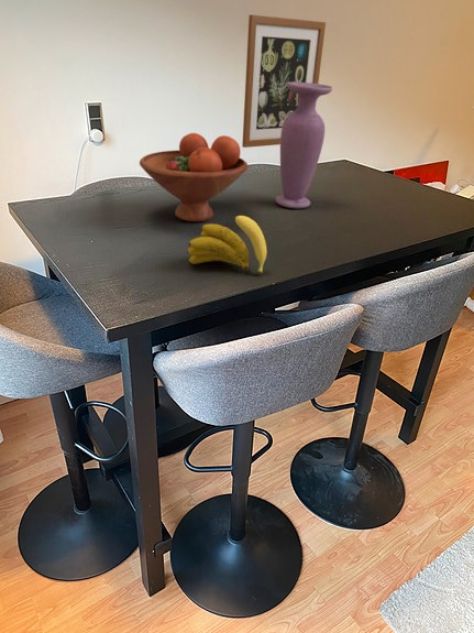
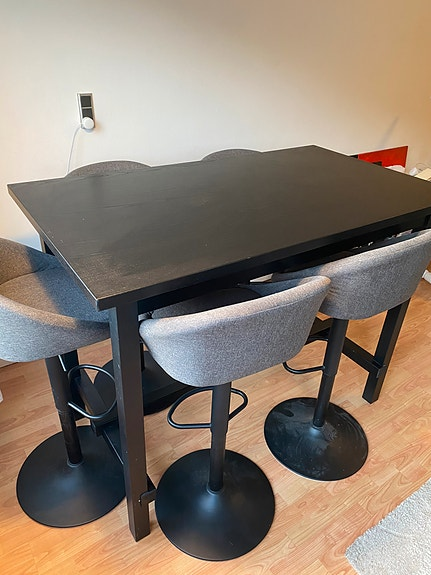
- fruit bowl [139,132,249,222]
- wall art [241,14,327,149]
- banana [186,215,268,275]
- vase [275,81,333,209]
